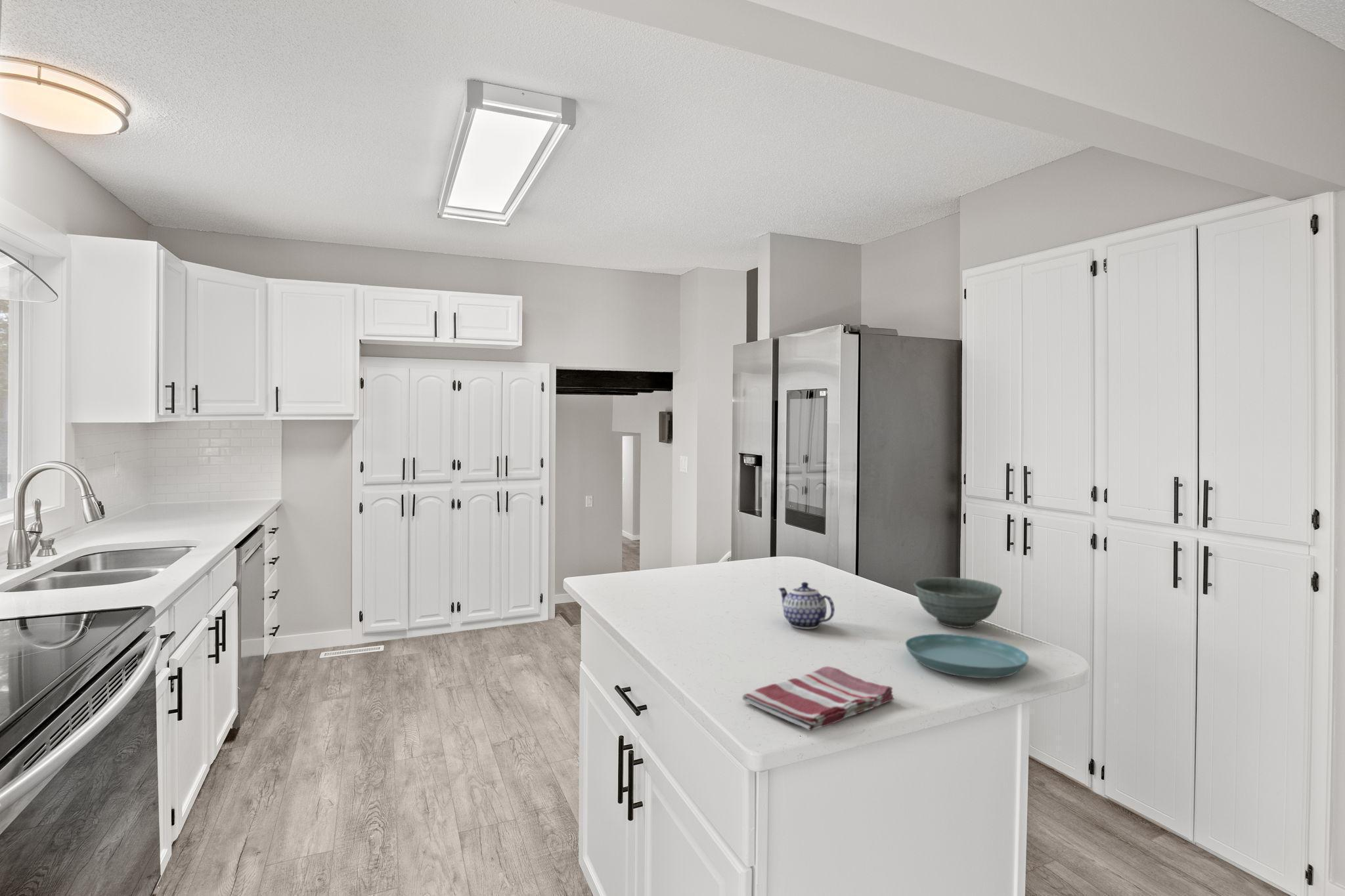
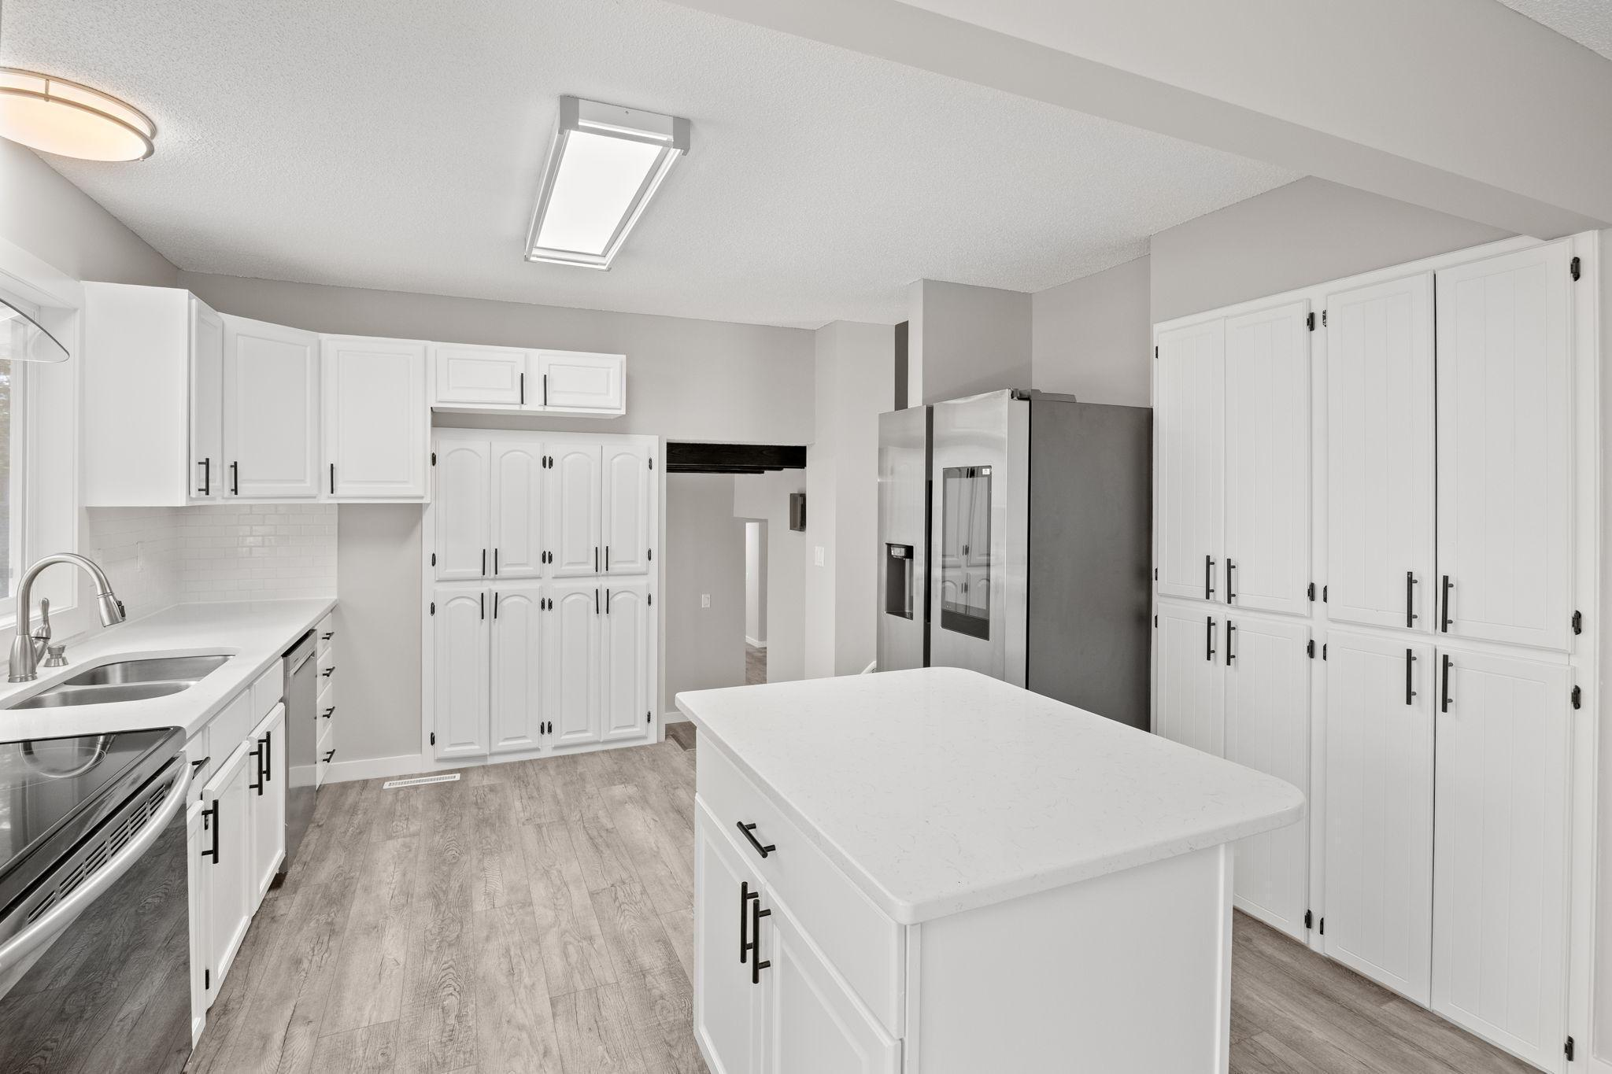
- saucer [904,633,1030,679]
- bowl [913,576,1003,629]
- teapot [778,582,835,629]
- dish towel [741,666,894,731]
